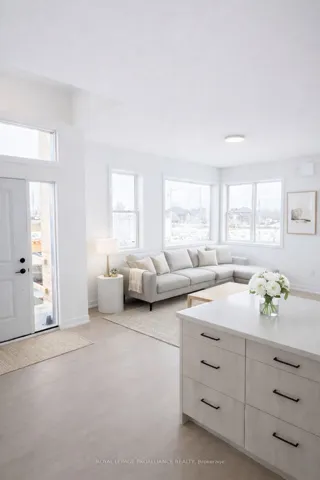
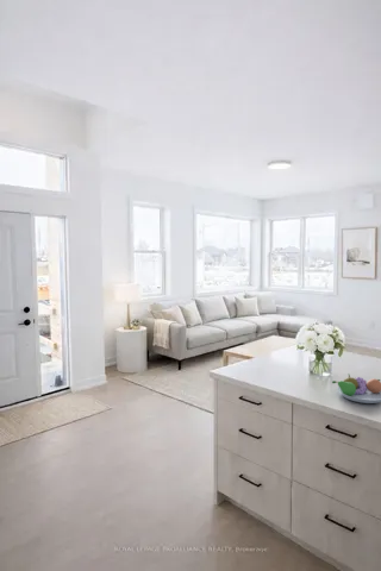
+ fruit bowl [331,374,381,404]
